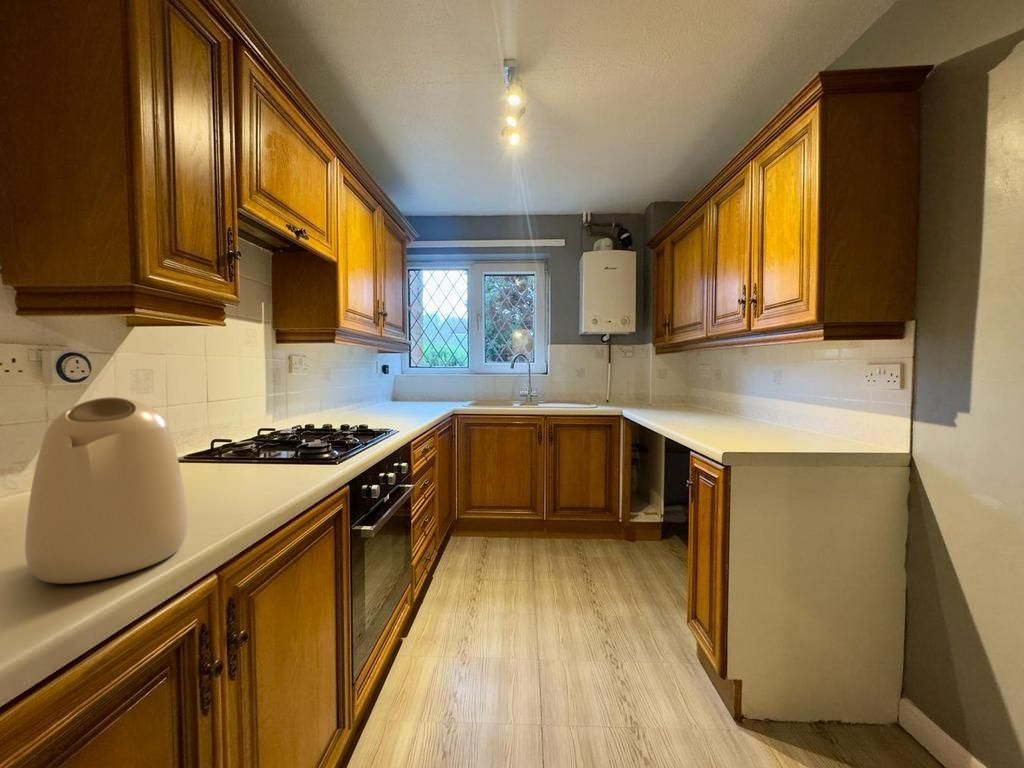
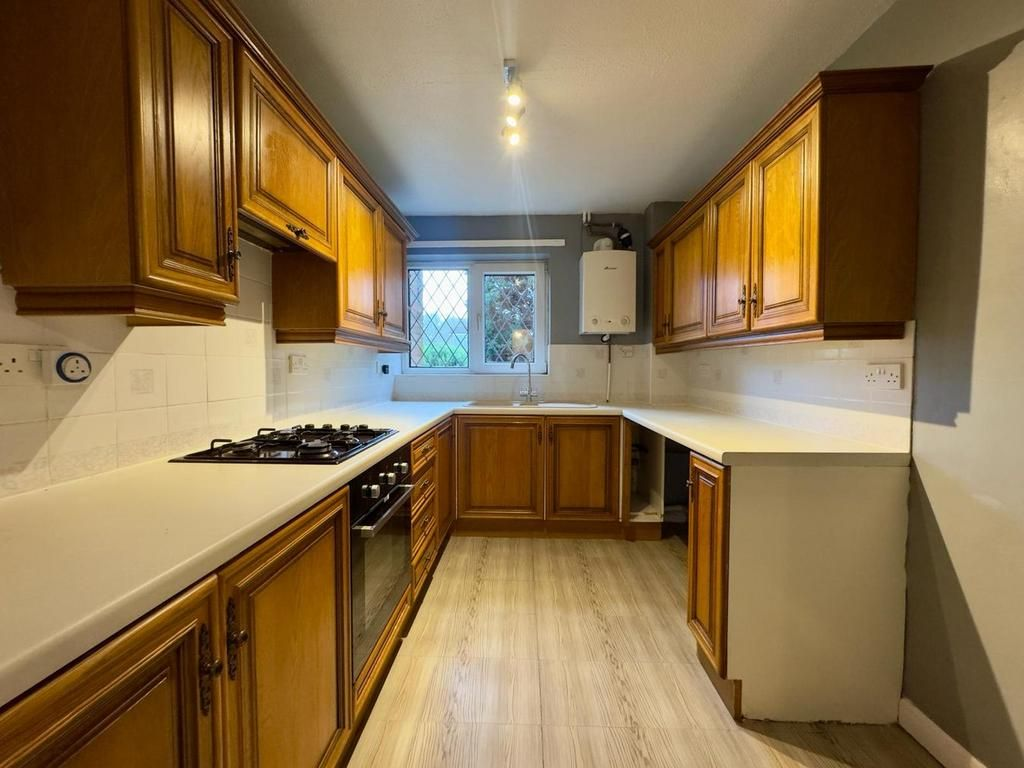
- kettle [24,396,189,585]
